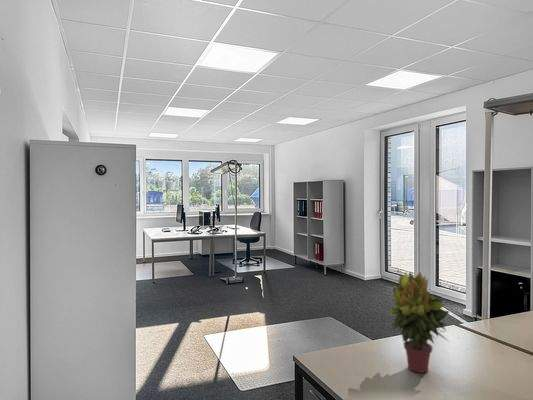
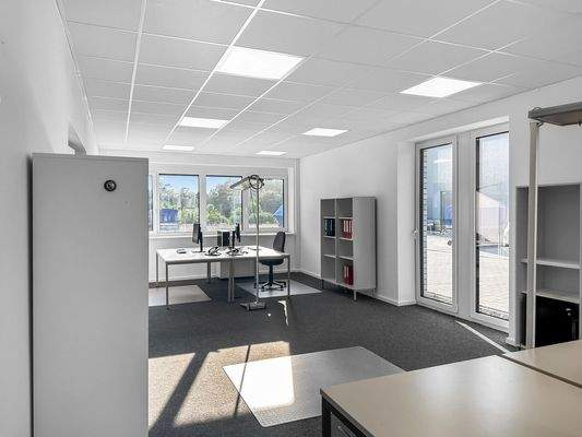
- potted plant [387,271,450,374]
